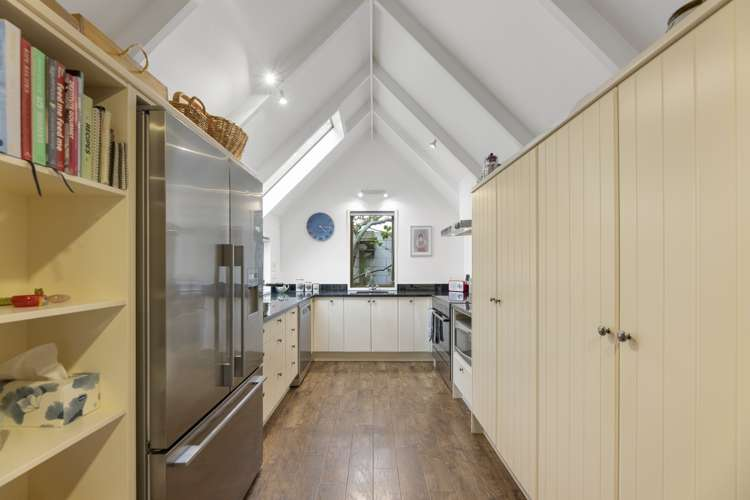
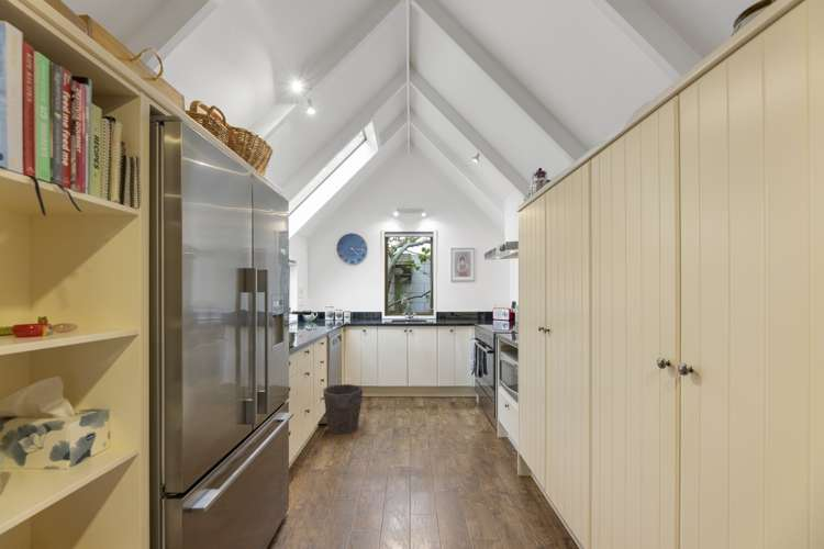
+ waste bin [322,383,364,435]
